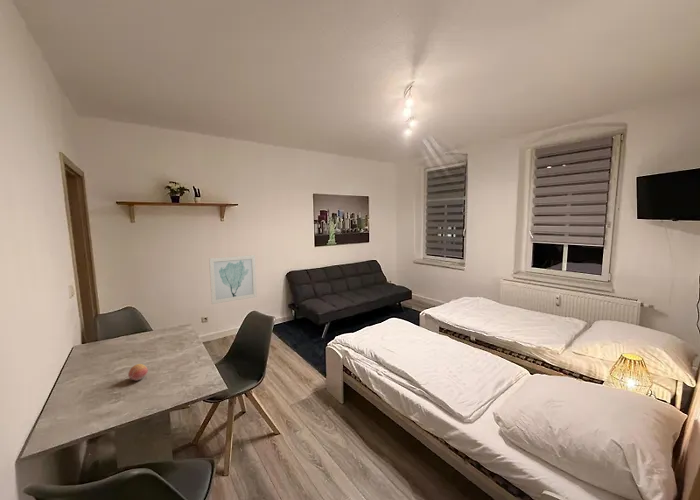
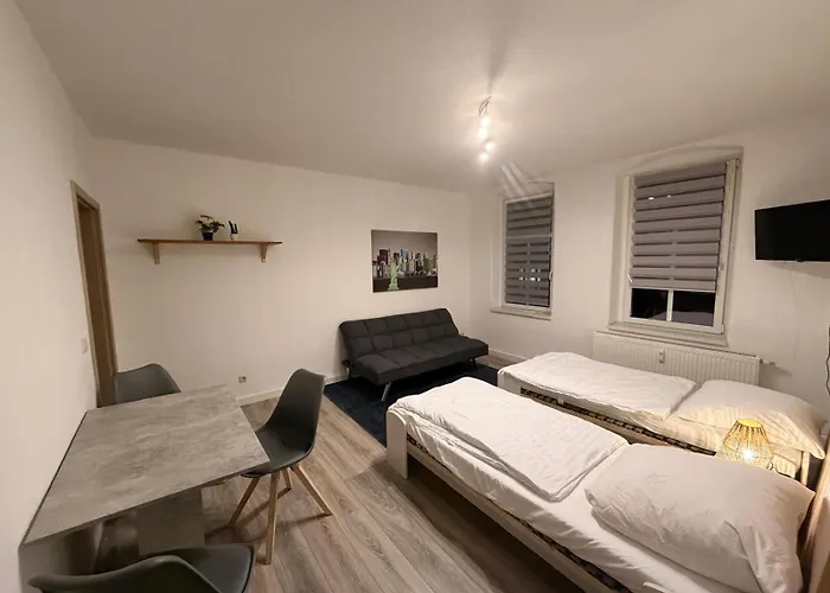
- wall art [208,254,258,305]
- fruit [127,363,149,381]
